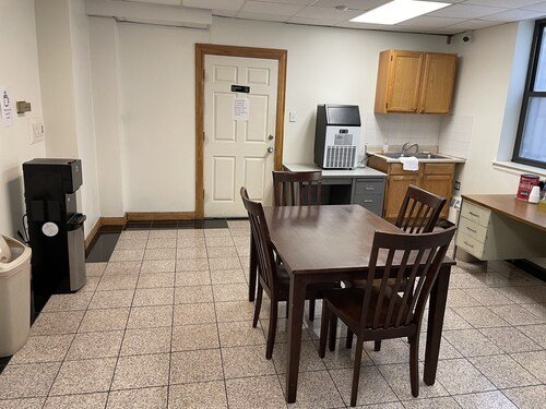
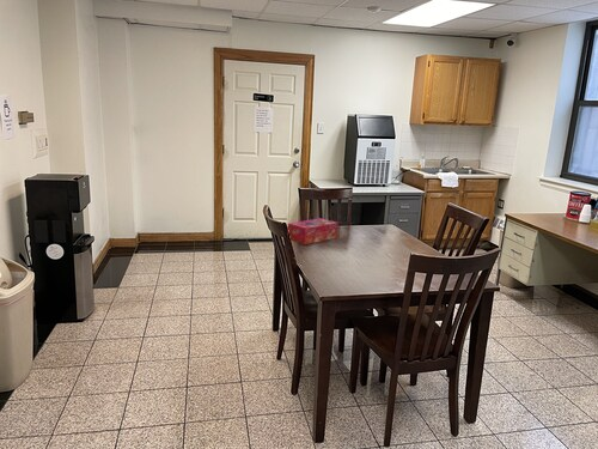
+ tissue box [287,217,340,245]
